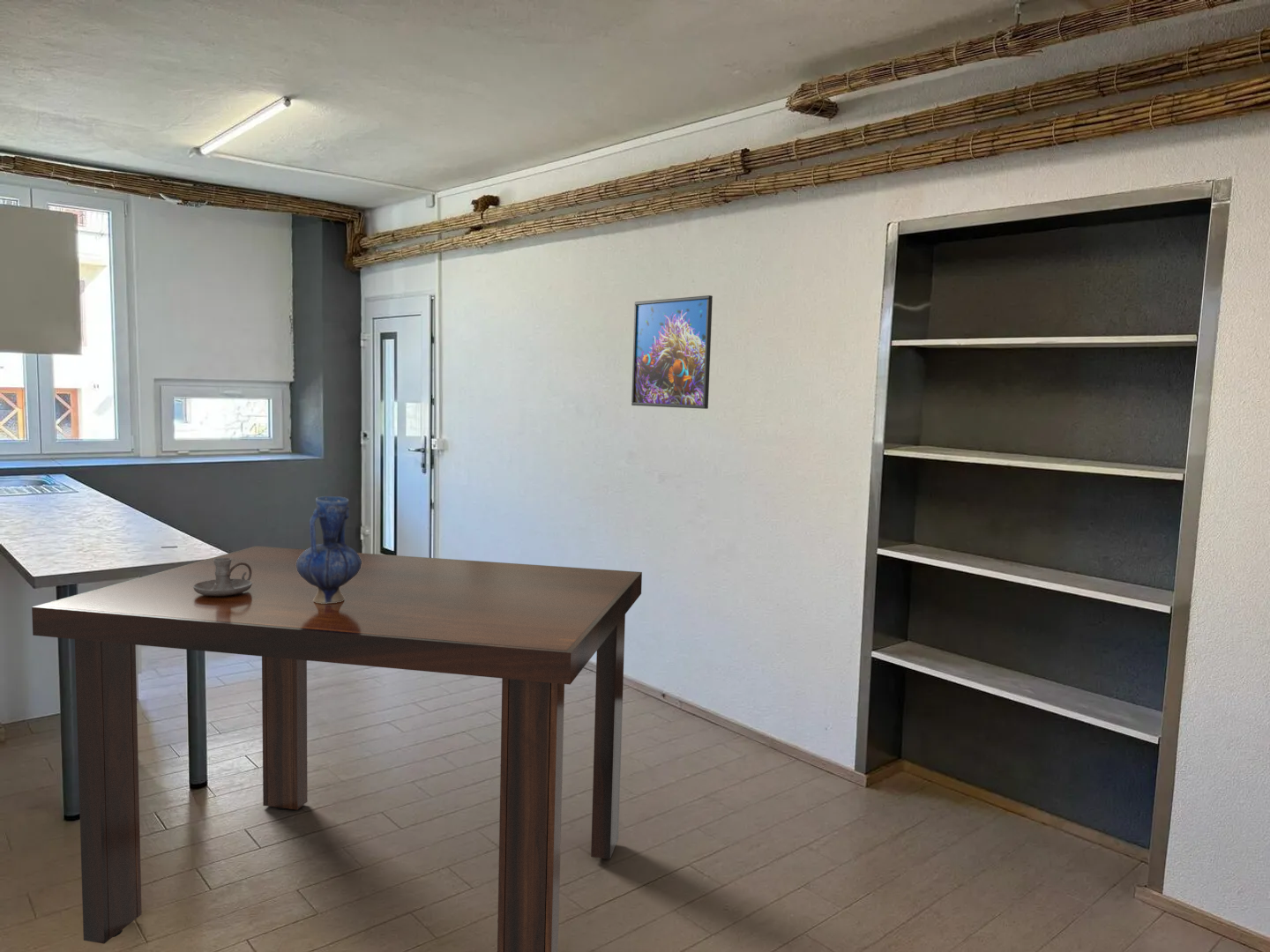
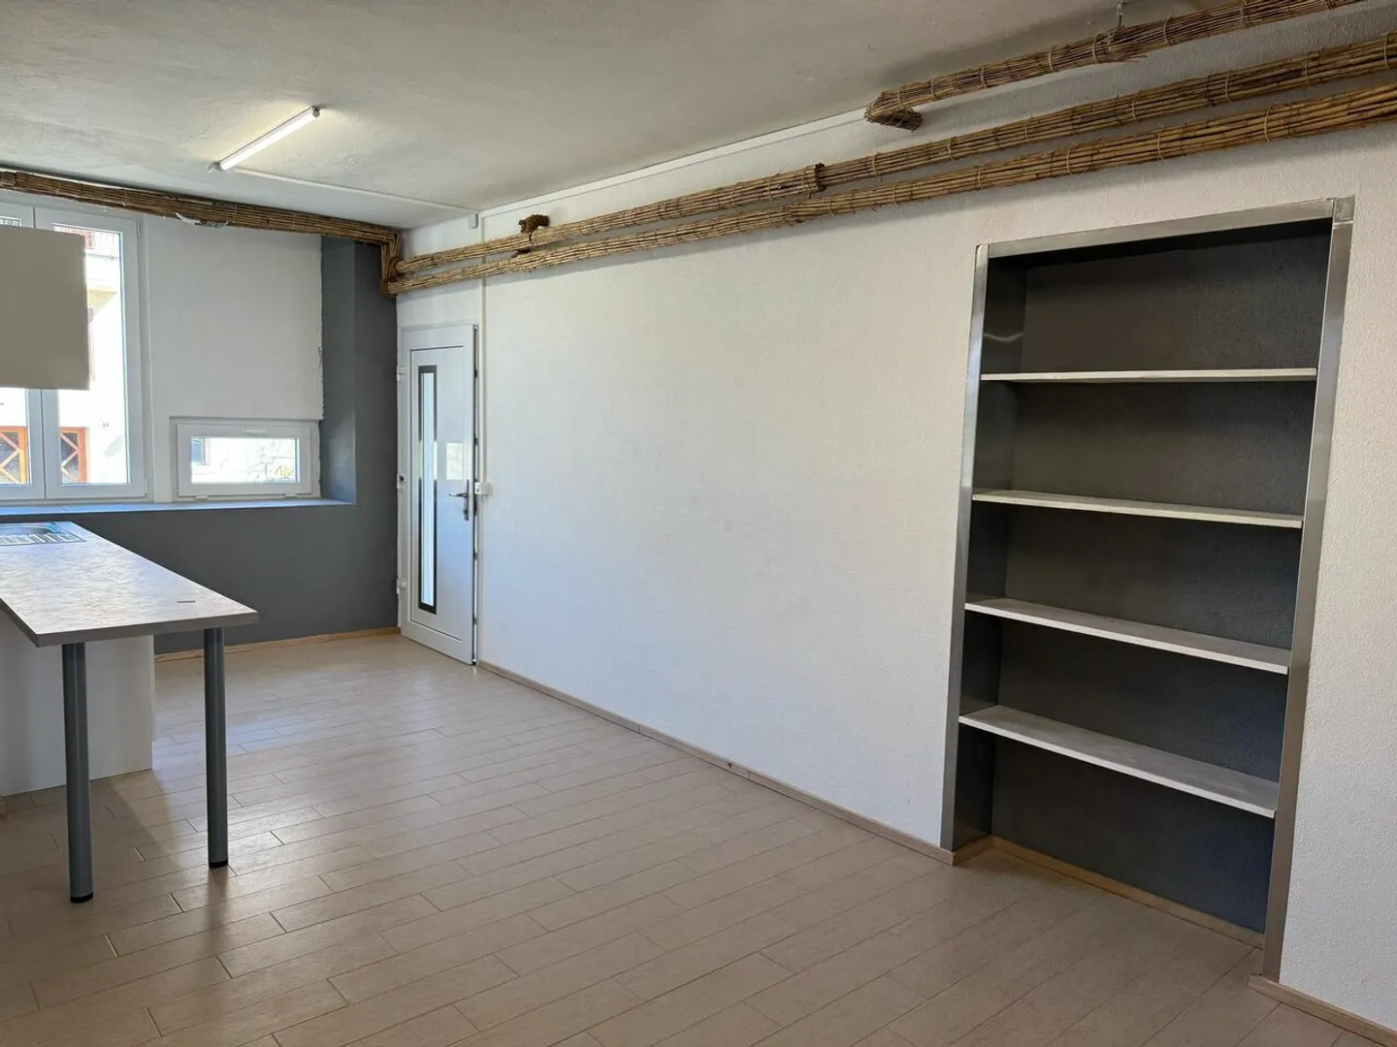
- vase [296,495,362,604]
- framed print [631,294,713,410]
- candle holder [193,558,252,596]
- dining table [31,545,643,952]
